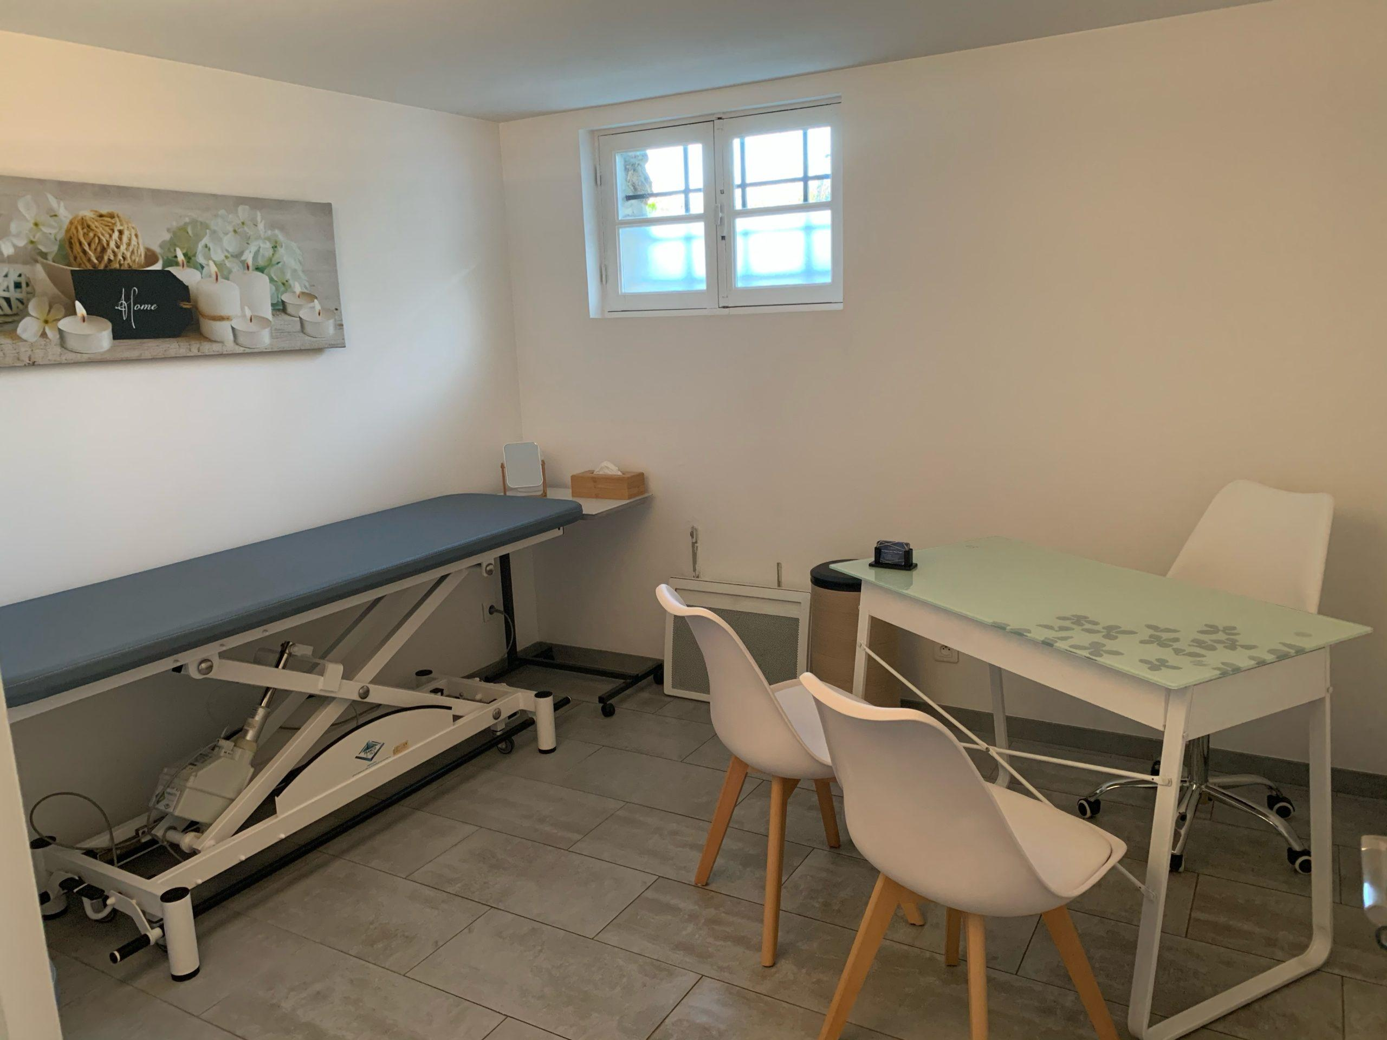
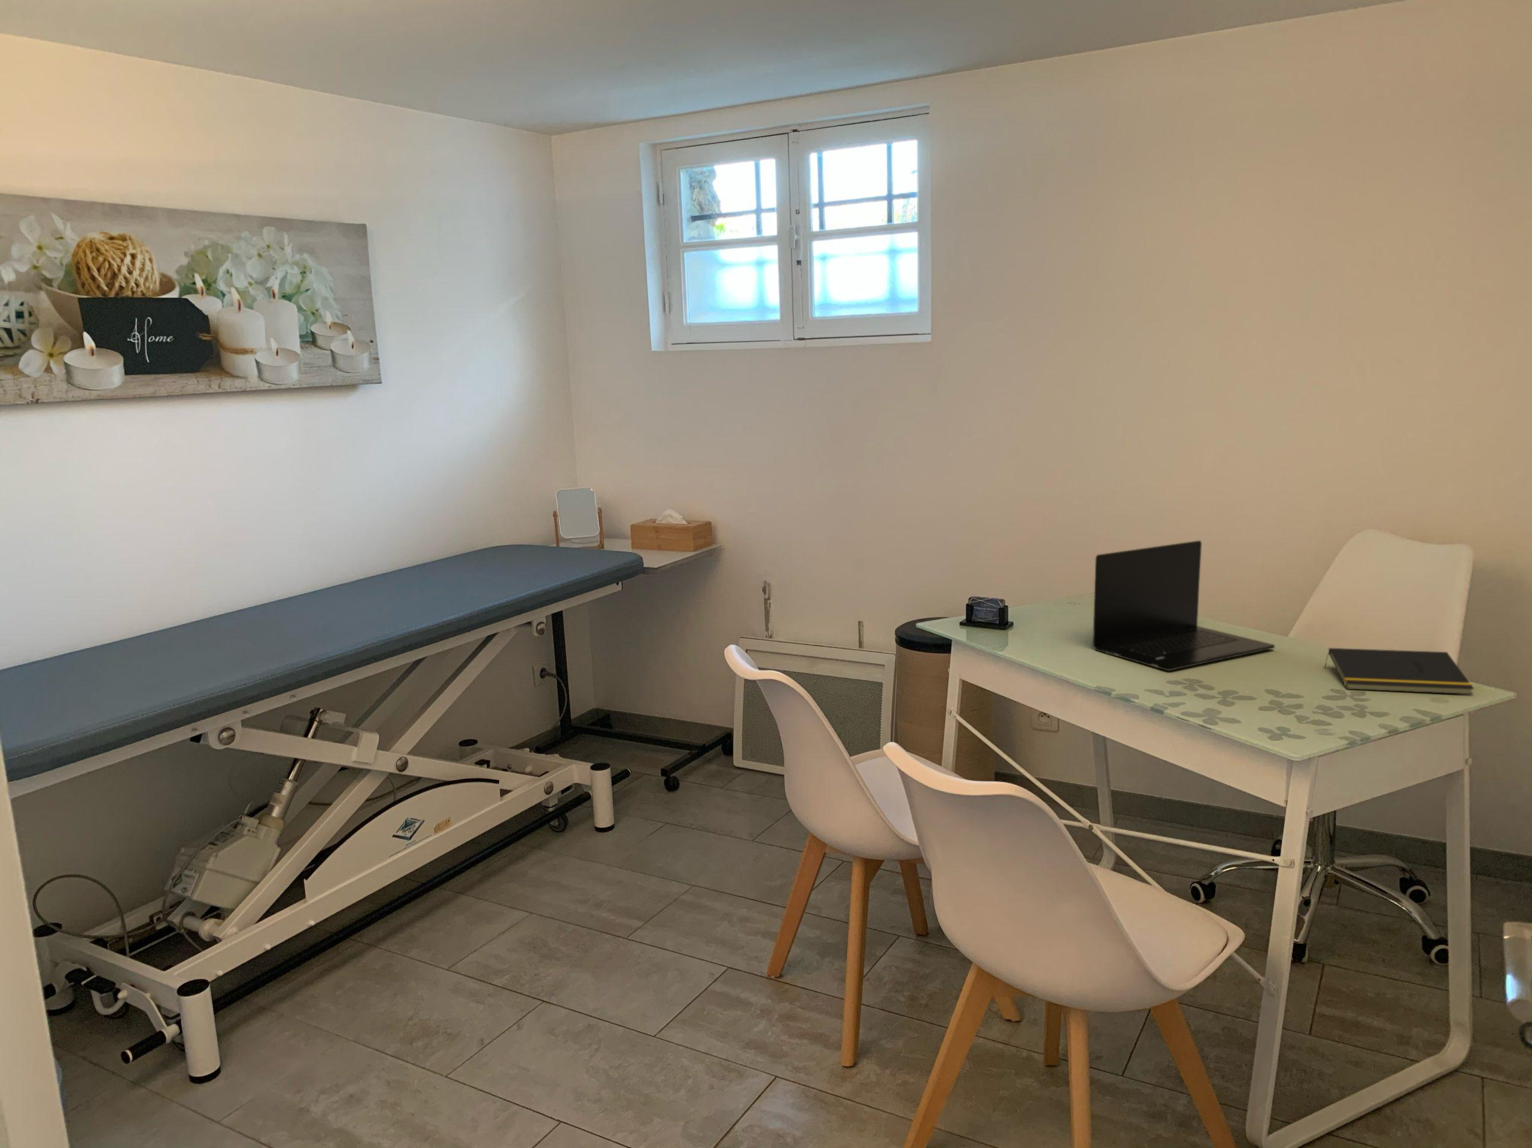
+ notepad [1323,648,1474,695]
+ laptop [1092,540,1275,672]
